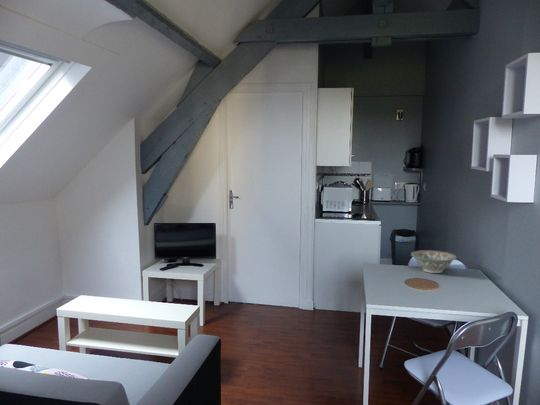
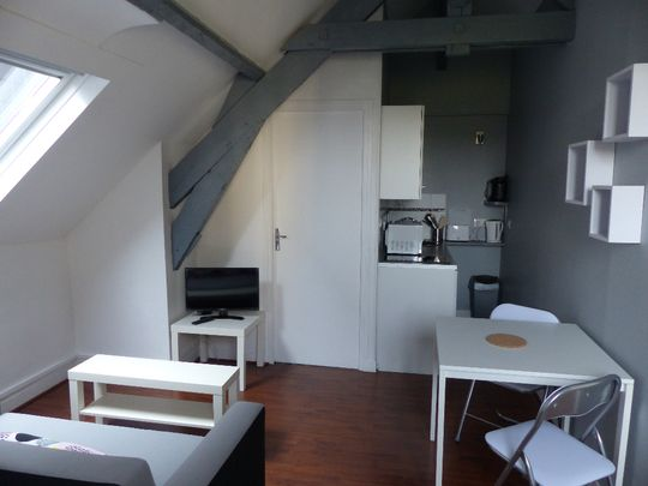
- decorative bowl [410,249,458,274]
